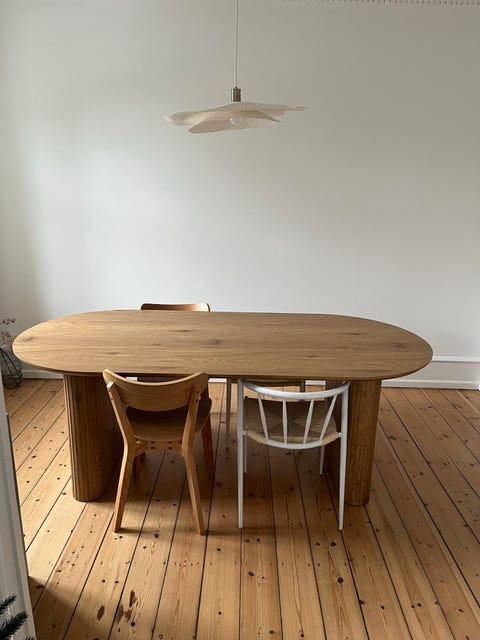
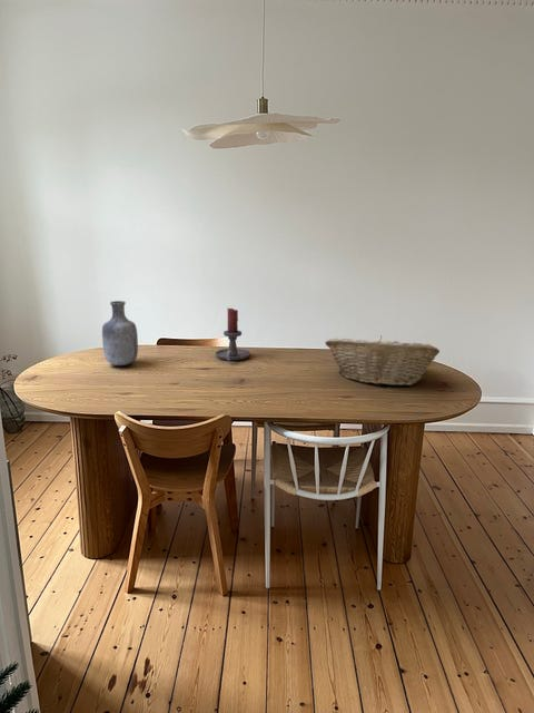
+ vase [101,300,139,367]
+ candle holder [215,307,251,362]
+ fruit basket [324,334,441,387]
